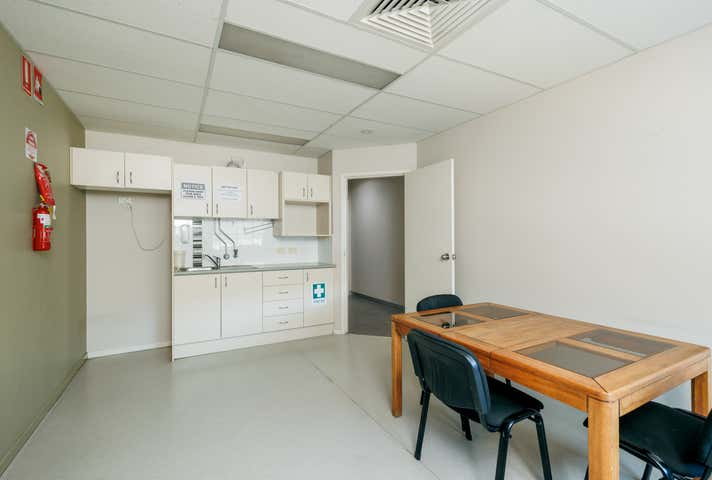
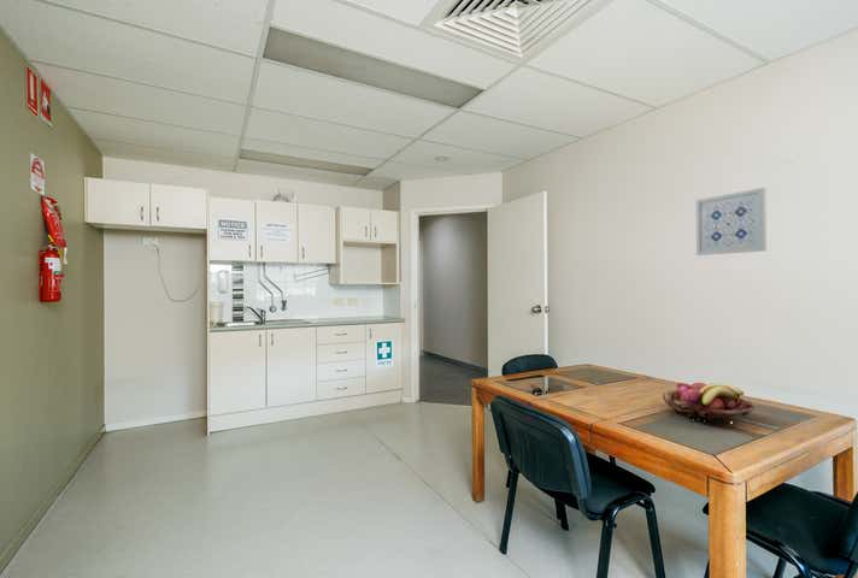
+ wall art [695,187,768,256]
+ fruit basket [662,382,756,424]
